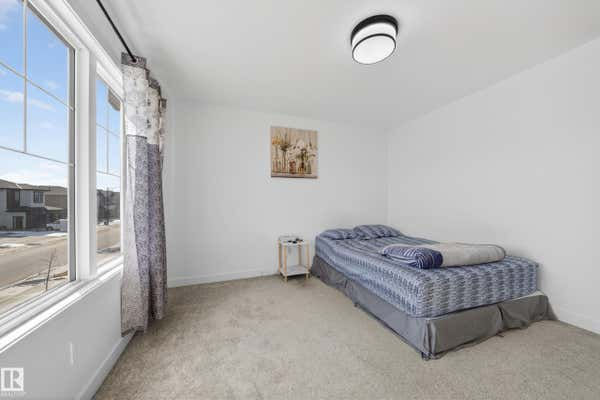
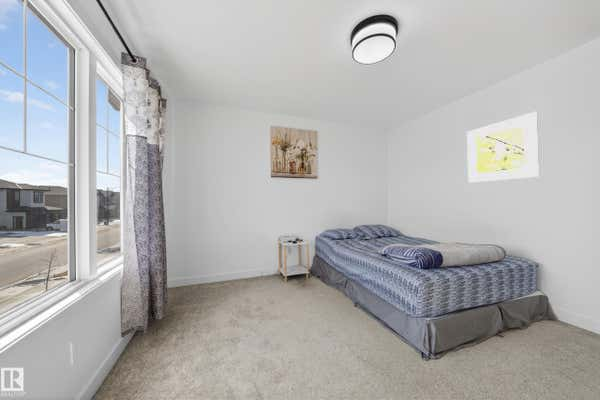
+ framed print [466,111,540,184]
